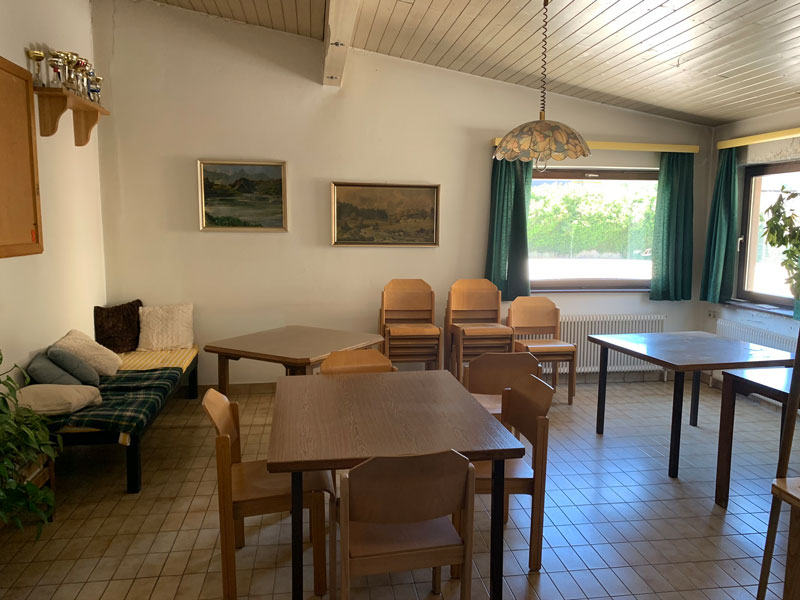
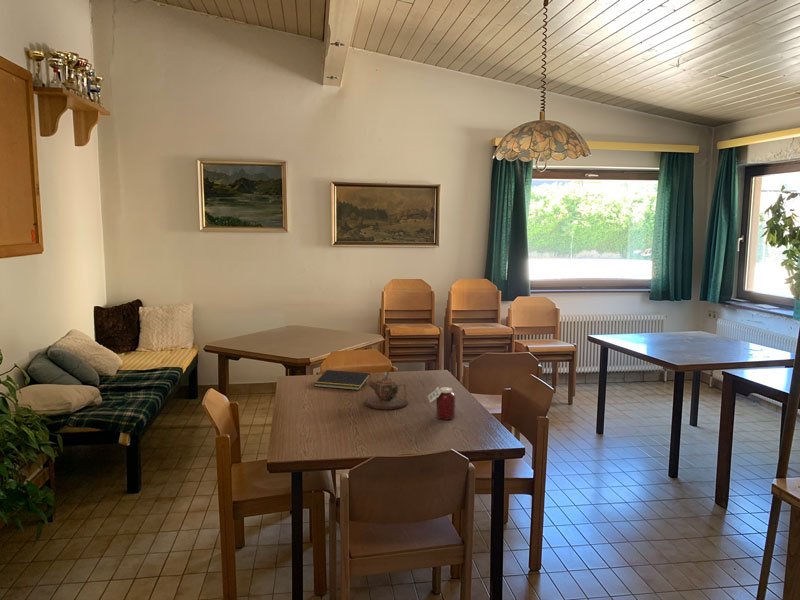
+ teapot [364,370,409,411]
+ jar [426,386,456,420]
+ notepad [313,369,371,391]
